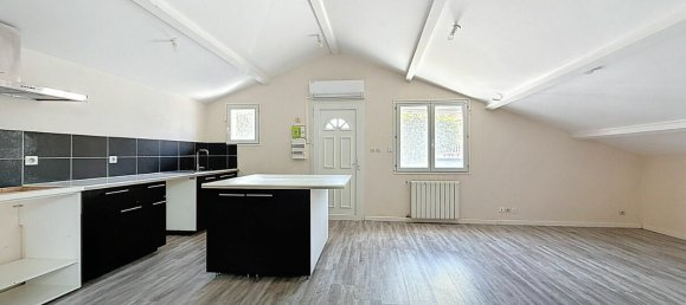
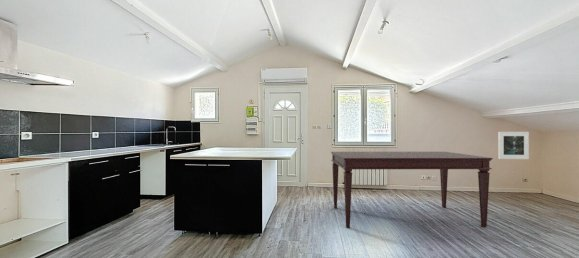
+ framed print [497,131,530,160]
+ dining table [330,151,493,229]
